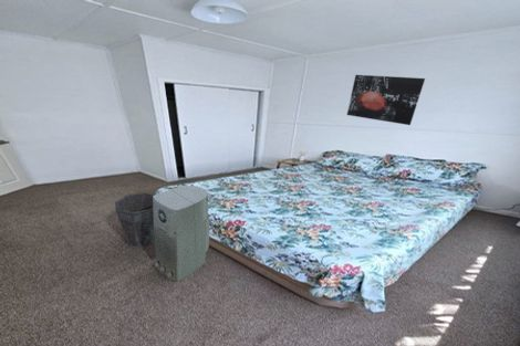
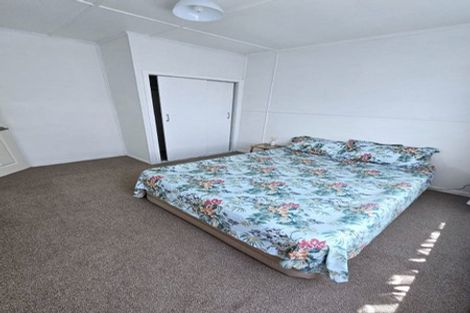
- waste bin [114,191,157,248]
- wall art [346,74,426,126]
- air purifier [153,185,211,282]
